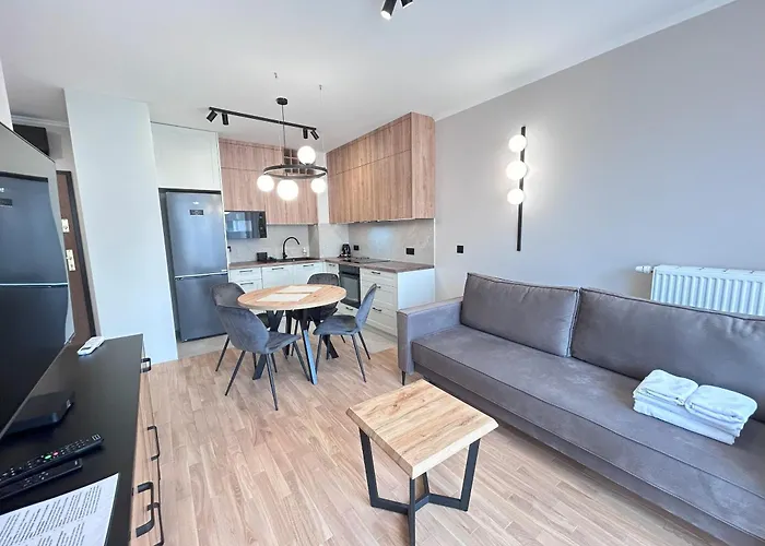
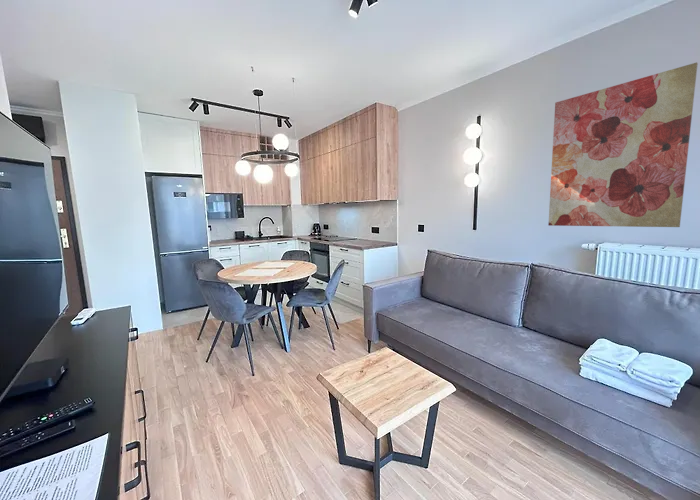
+ wall art [547,61,699,228]
